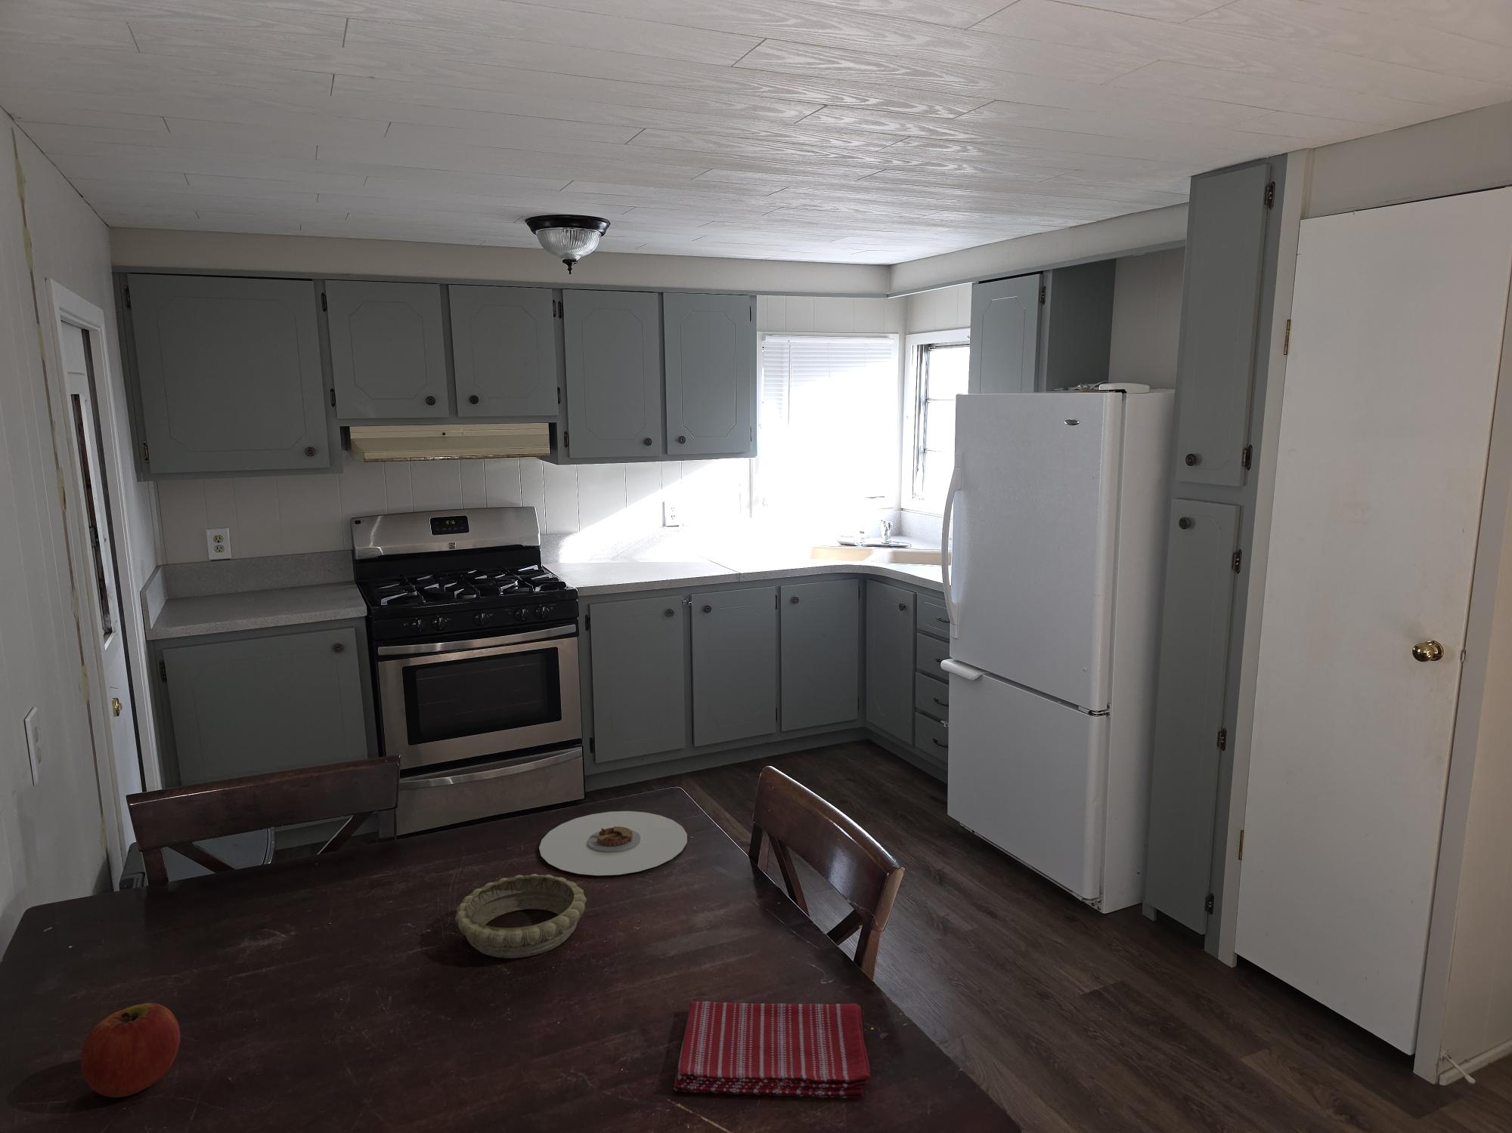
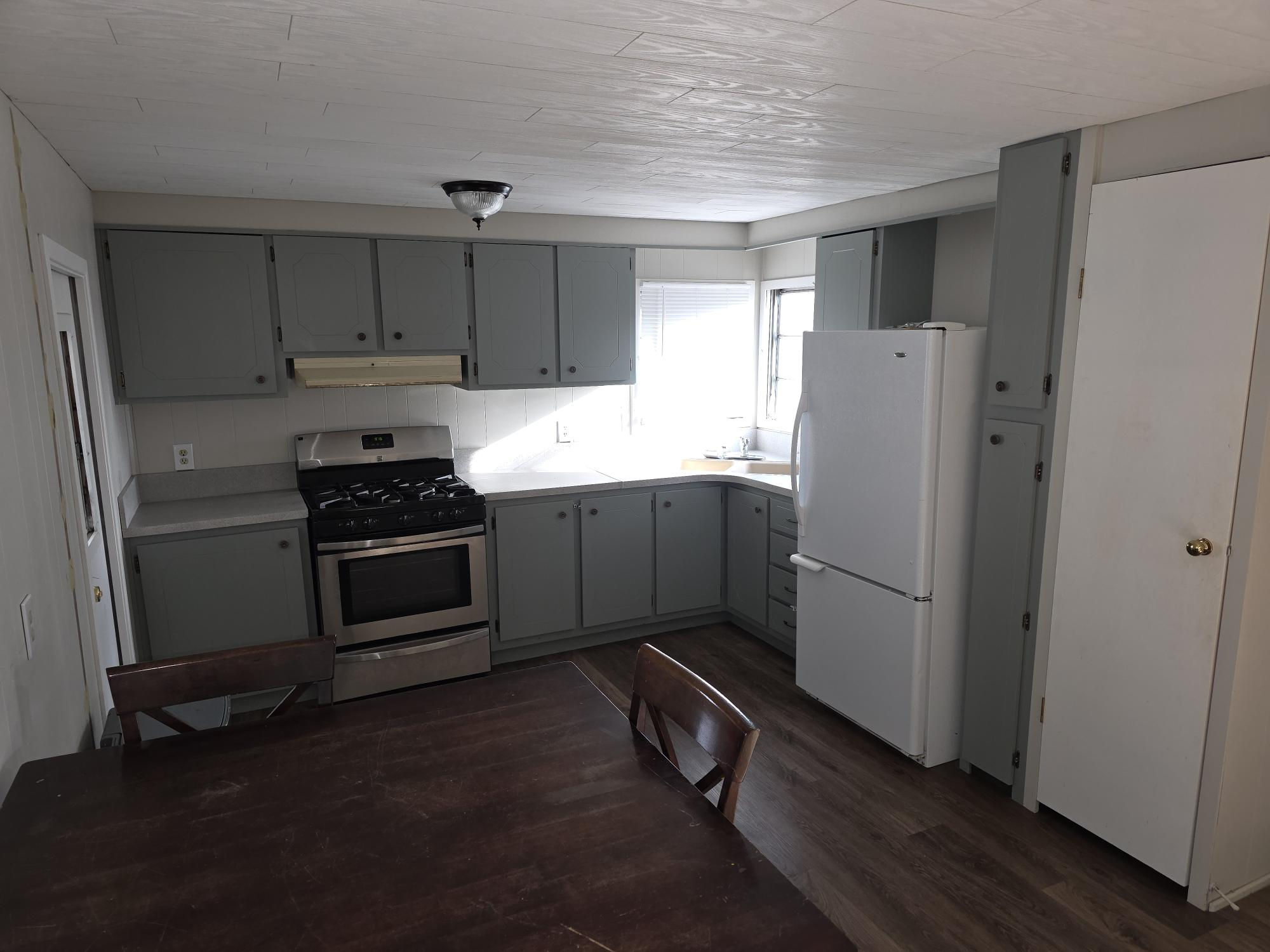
- dish towel [673,1001,871,1098]
- plate [538,810,688,876]
- apple [80,1002,181,1098]
- decorative bowl [455,874,587,958]
